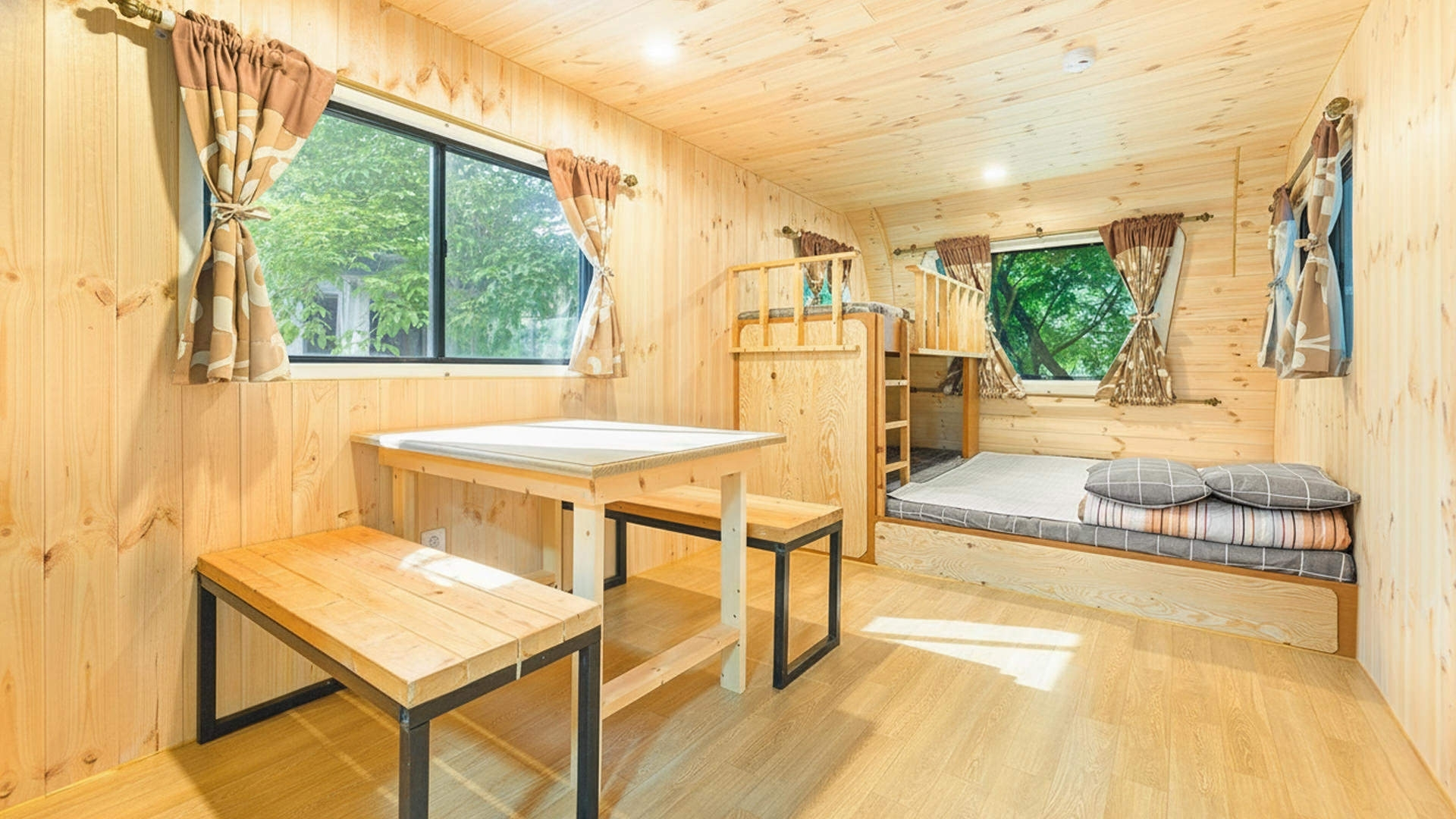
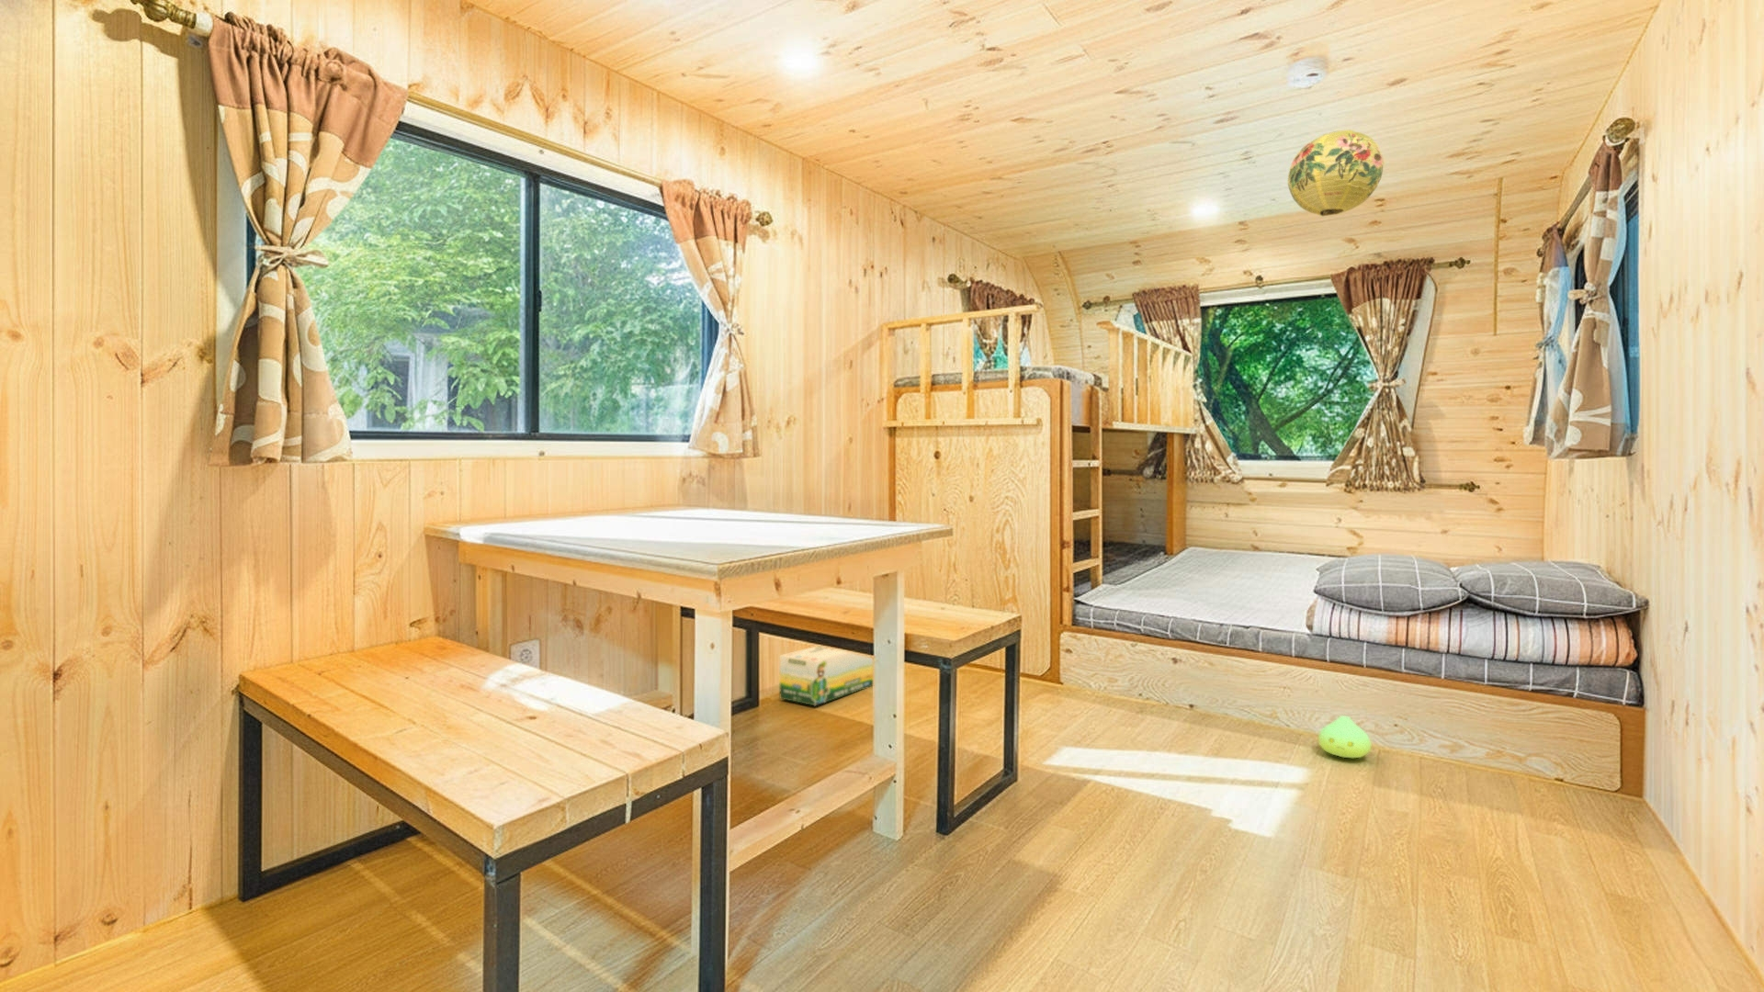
+ toy box [779,646,874,707]
+ paper lantern [1287,128,1385,217]
+ plush toy [1317,715,1373,758]
